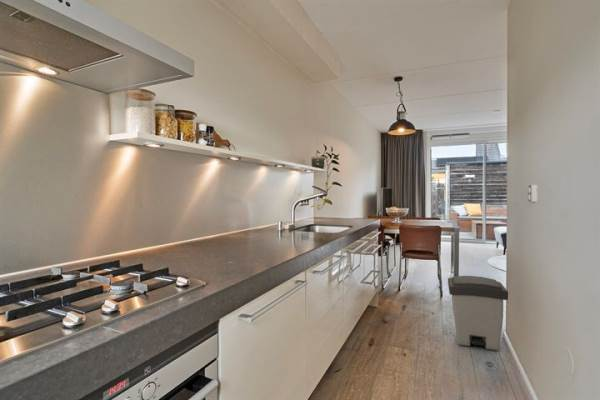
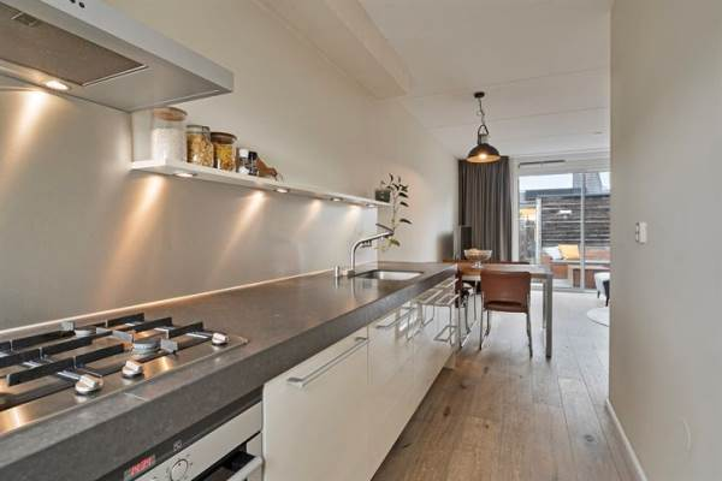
- trash can [447,275,509,351]
